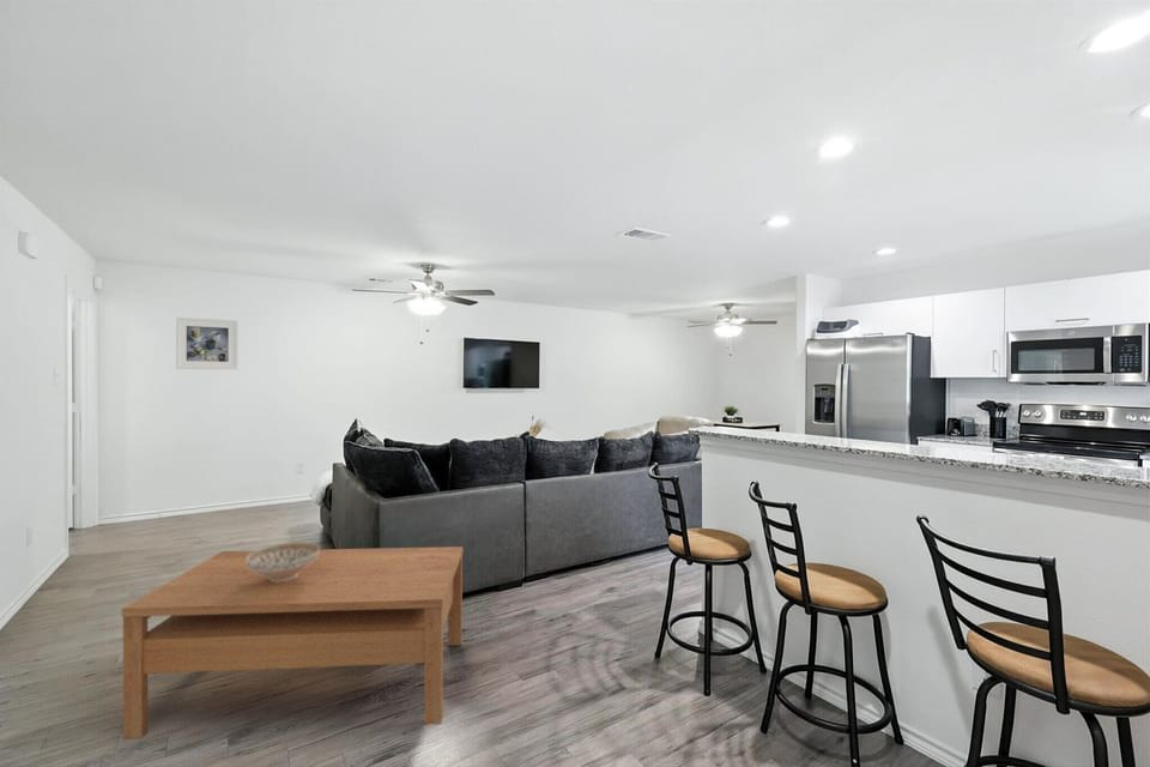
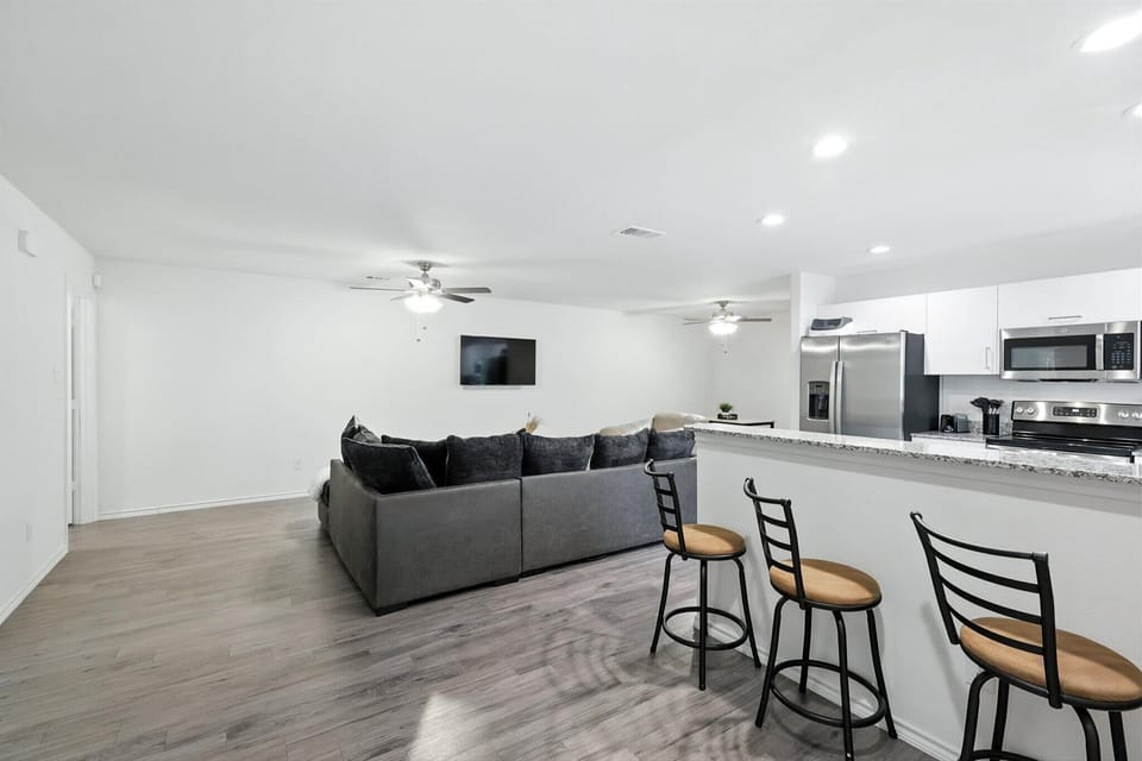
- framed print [175,316,238,370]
- decorative bowl [247,542,320,582]
- coffee table [121,545,464,741]
